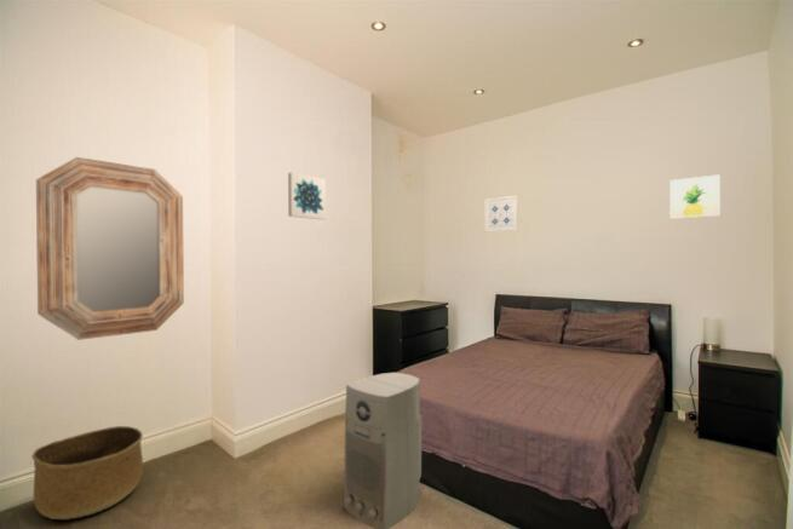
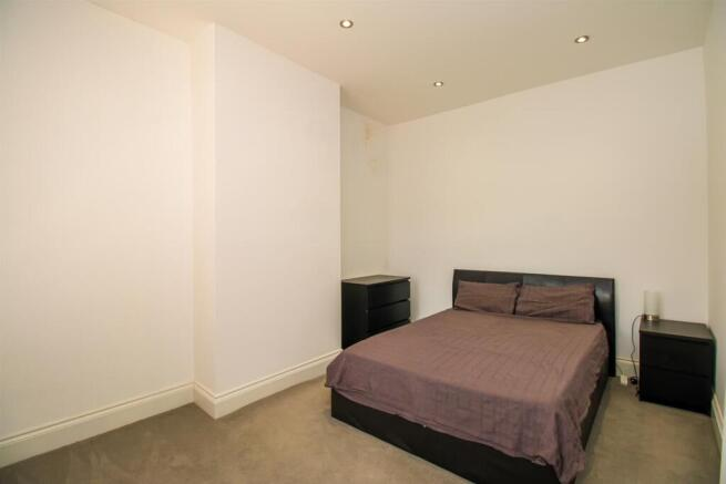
- air purifier [343,372,423,529]
- home mirror [35,156,185,341]
- basket [30,425,144,521]
- wall art [484,194,519,234]
- wall art [287,171,327,220]
- wall art [668,173,722,220]
